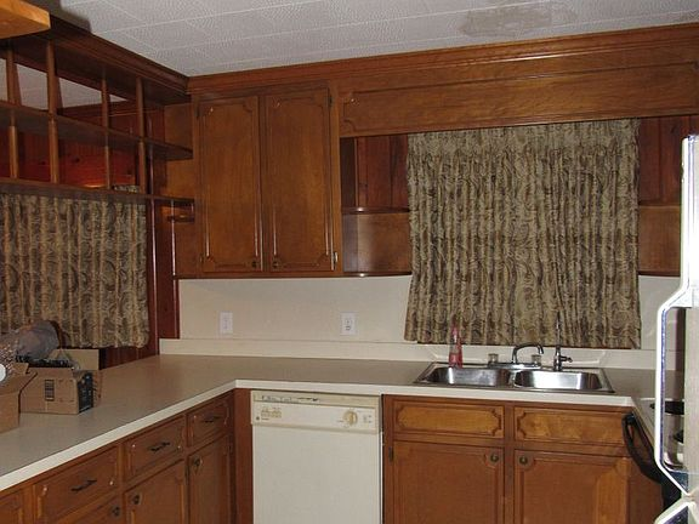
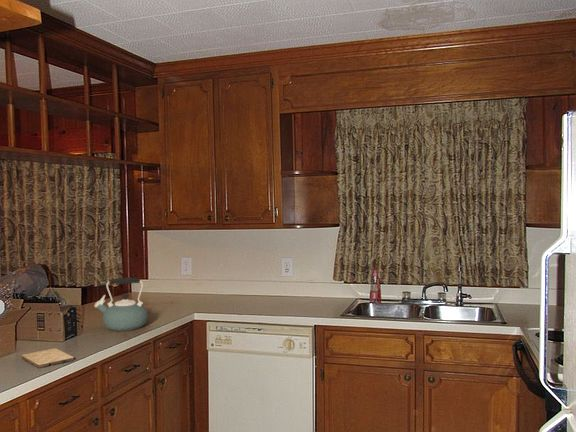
+ cutting board [20,347,75,369]
+ kettle [93,277,149,332]
